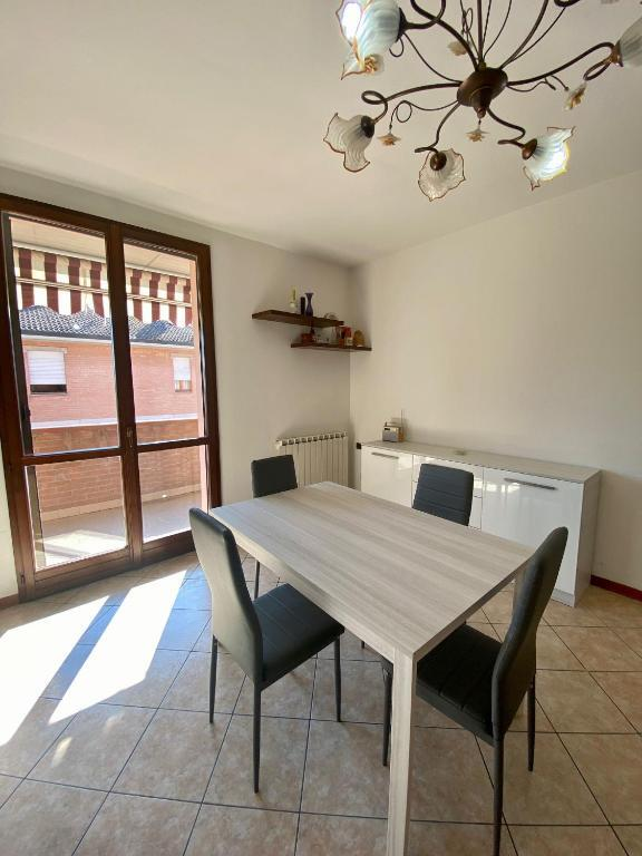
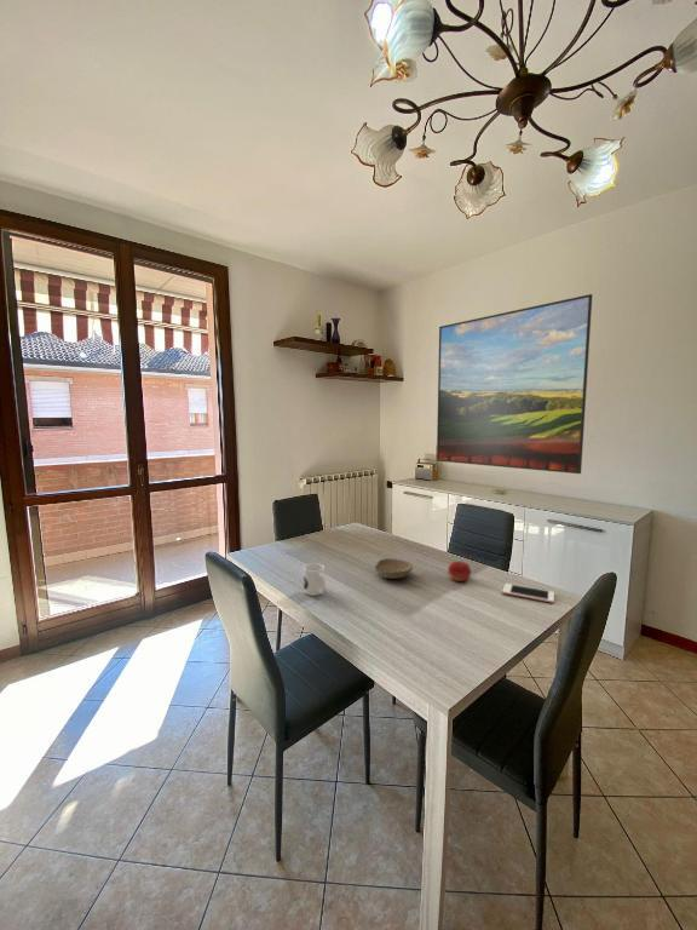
+ bowl [374,557,414,580]
+ cell phone [501,582,555,604]
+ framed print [436,293,593,475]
+ mug [303,562,327,597]
+ fruit [447,559,472,582]
